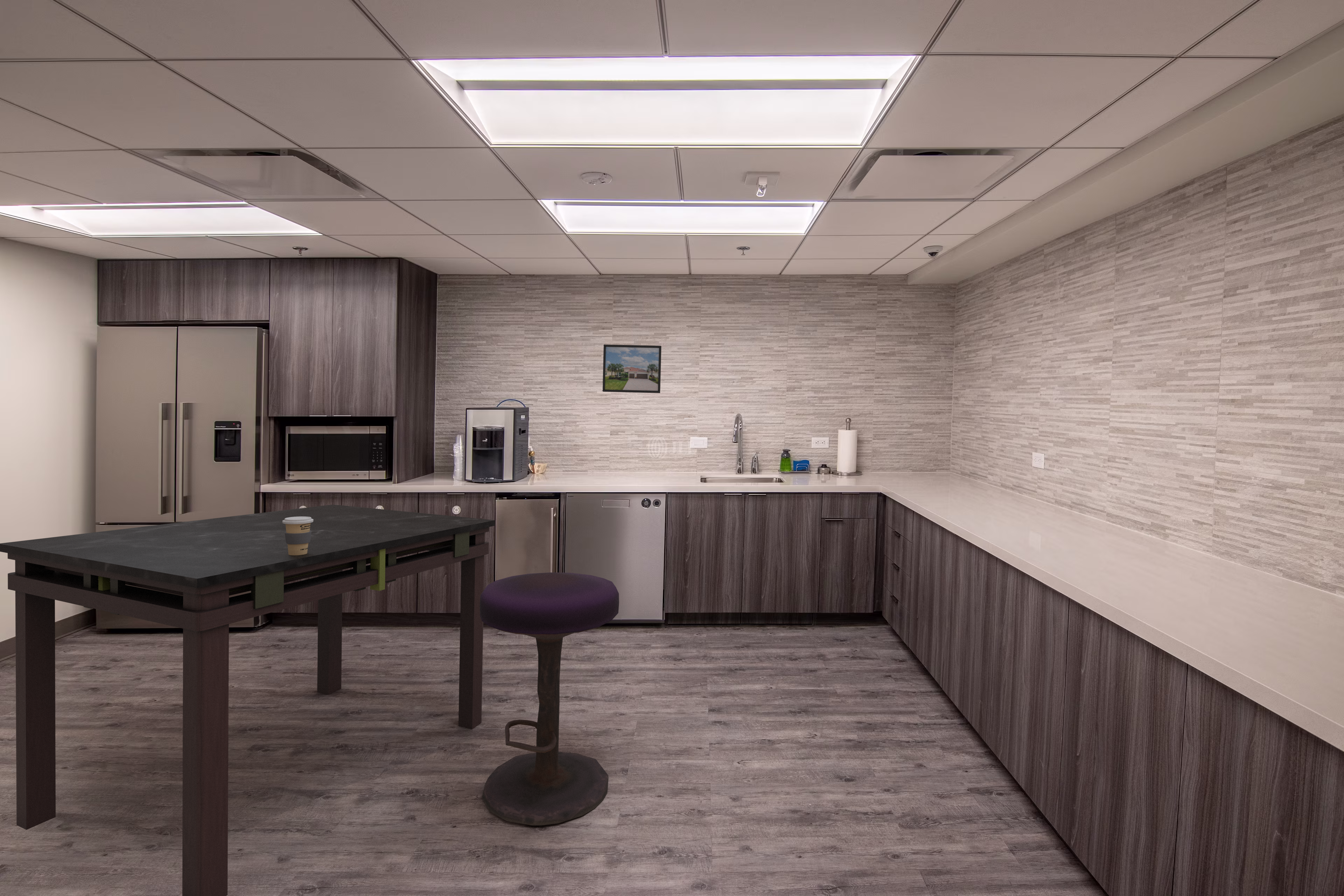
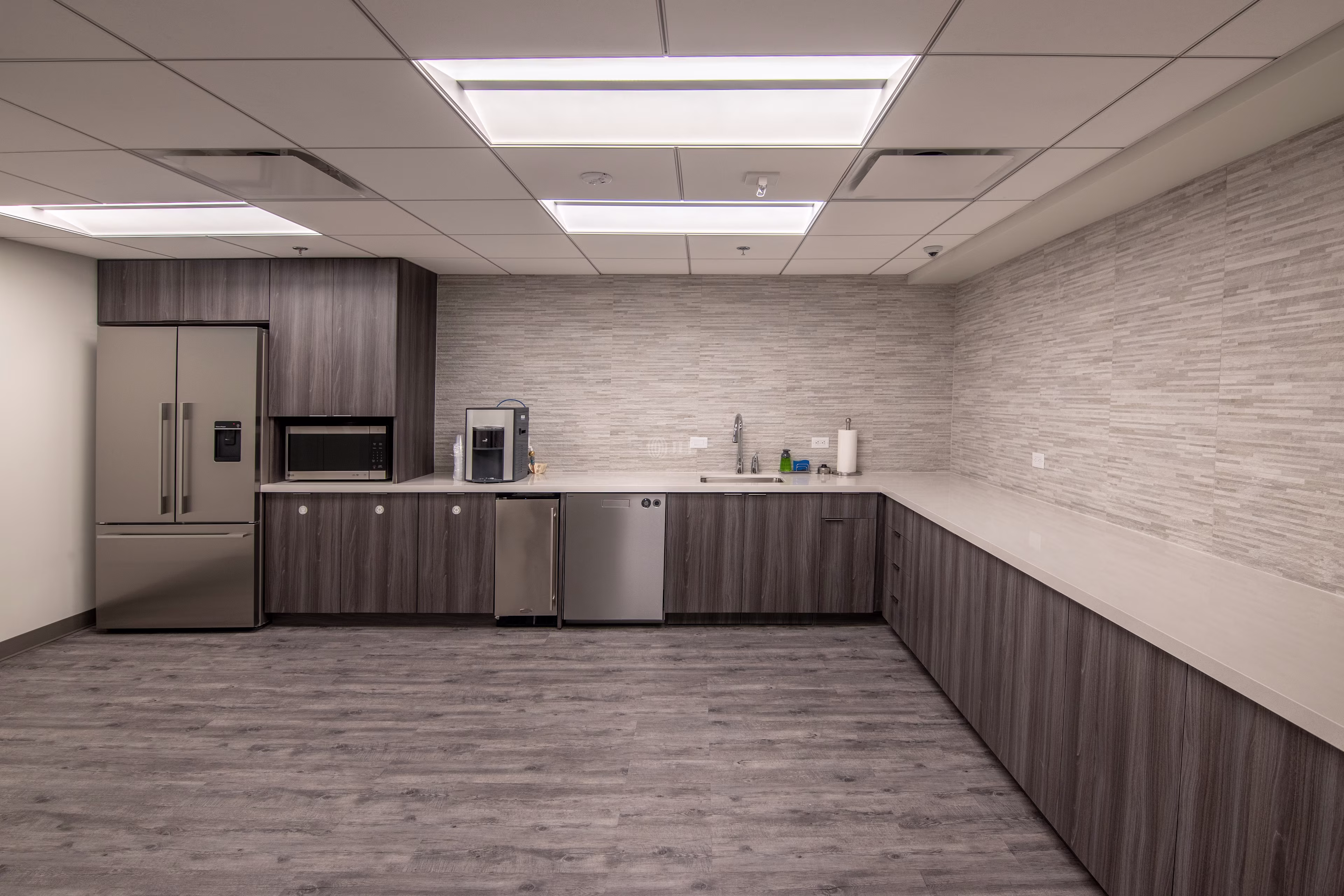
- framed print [602,344,662,393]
- coffee cup [282,517,313,555]
- dining table [0,504,495,896]
- stool [479,572,619,826]
